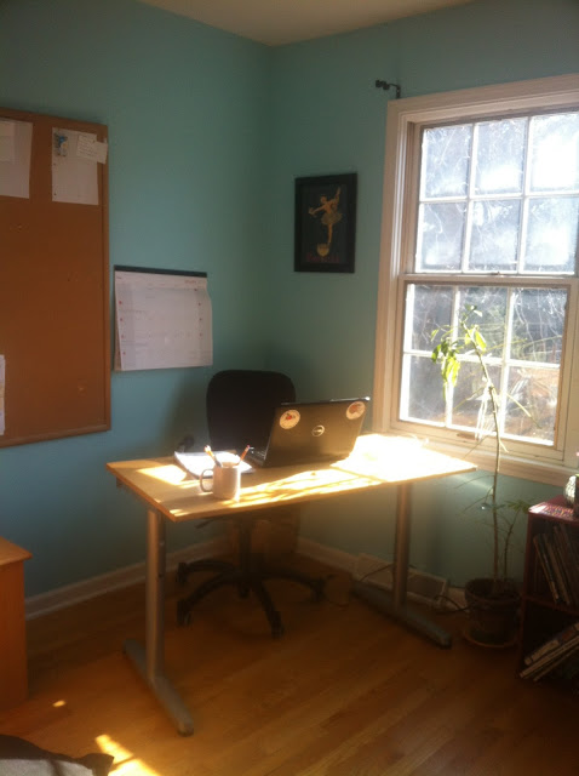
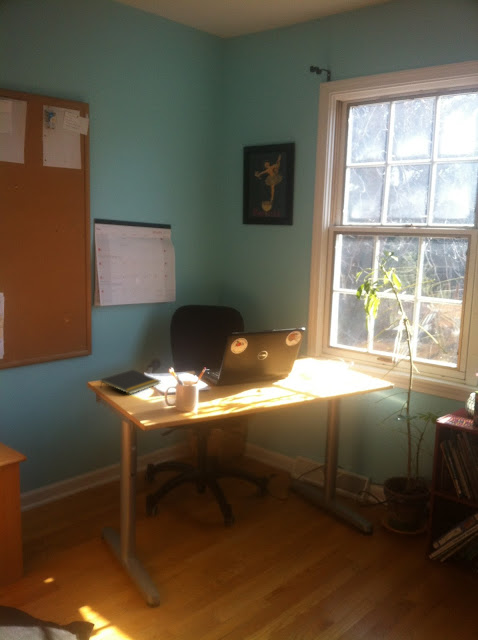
+ notepad [99,369,161,395]
